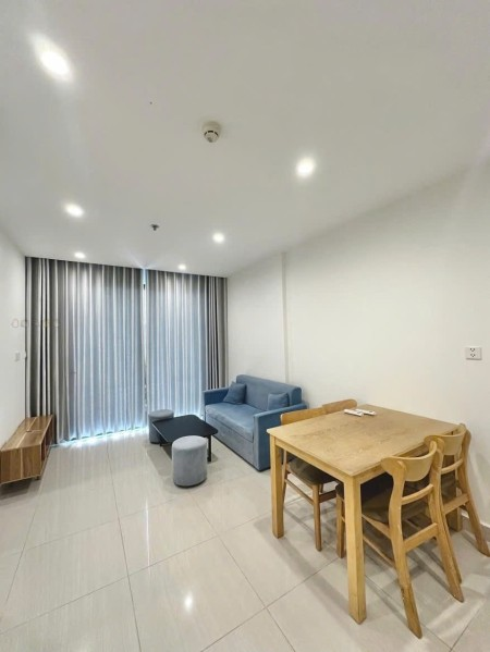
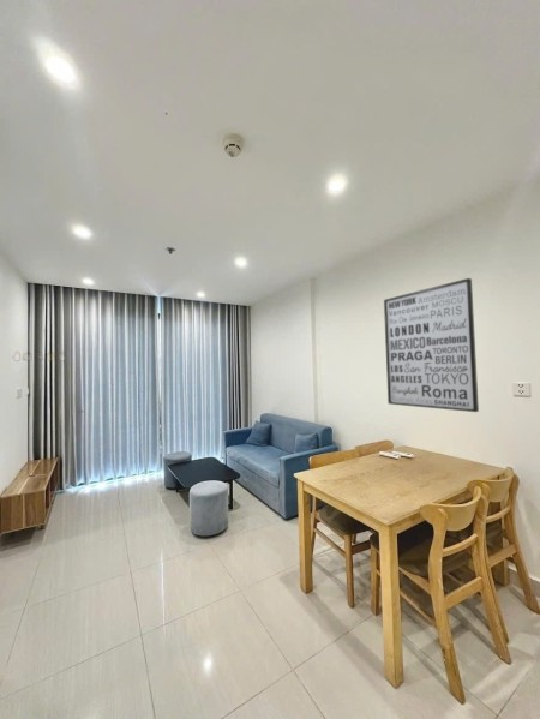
+ wall art [383,277,480,413]
